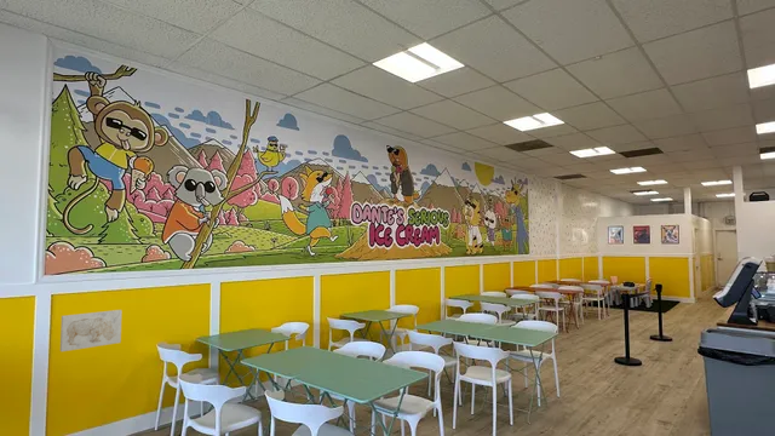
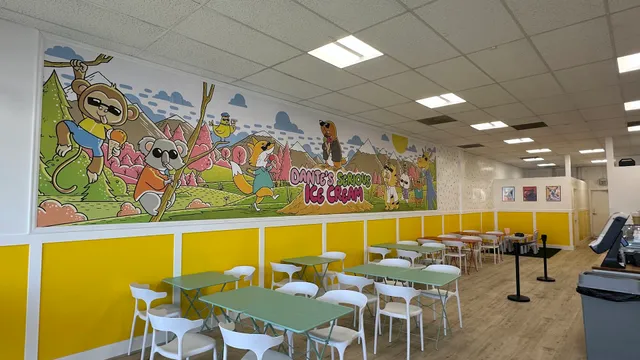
- wall art [59,309,122,352]
